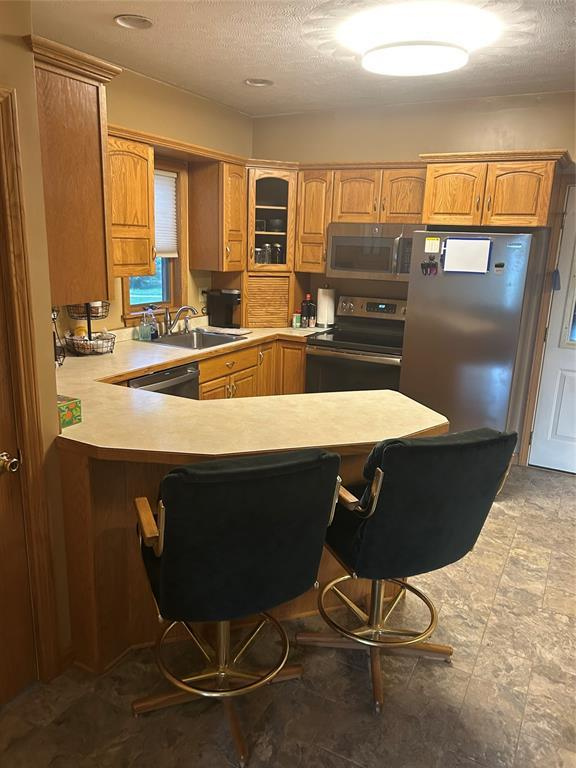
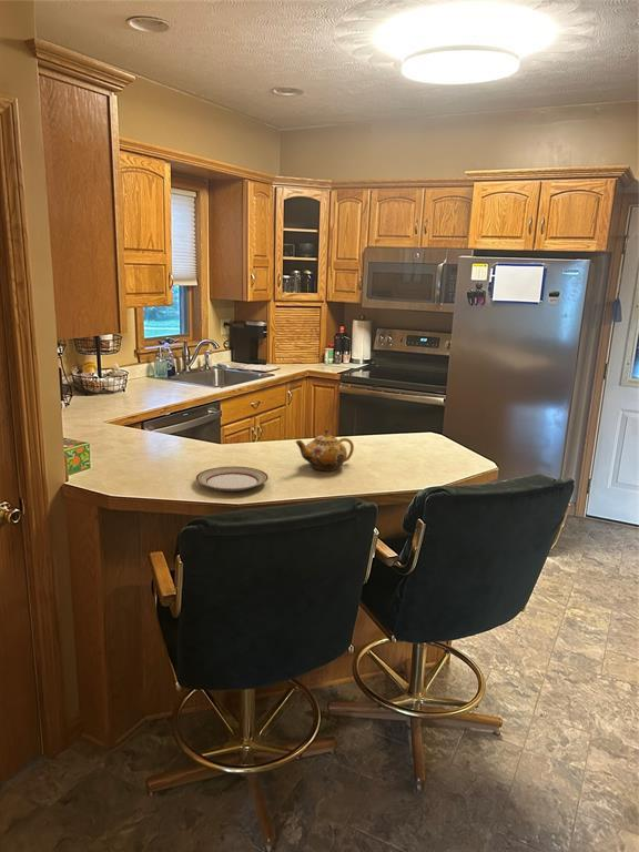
+ plate [195,465,270,491]
+ teapot [295,429,355,471]
